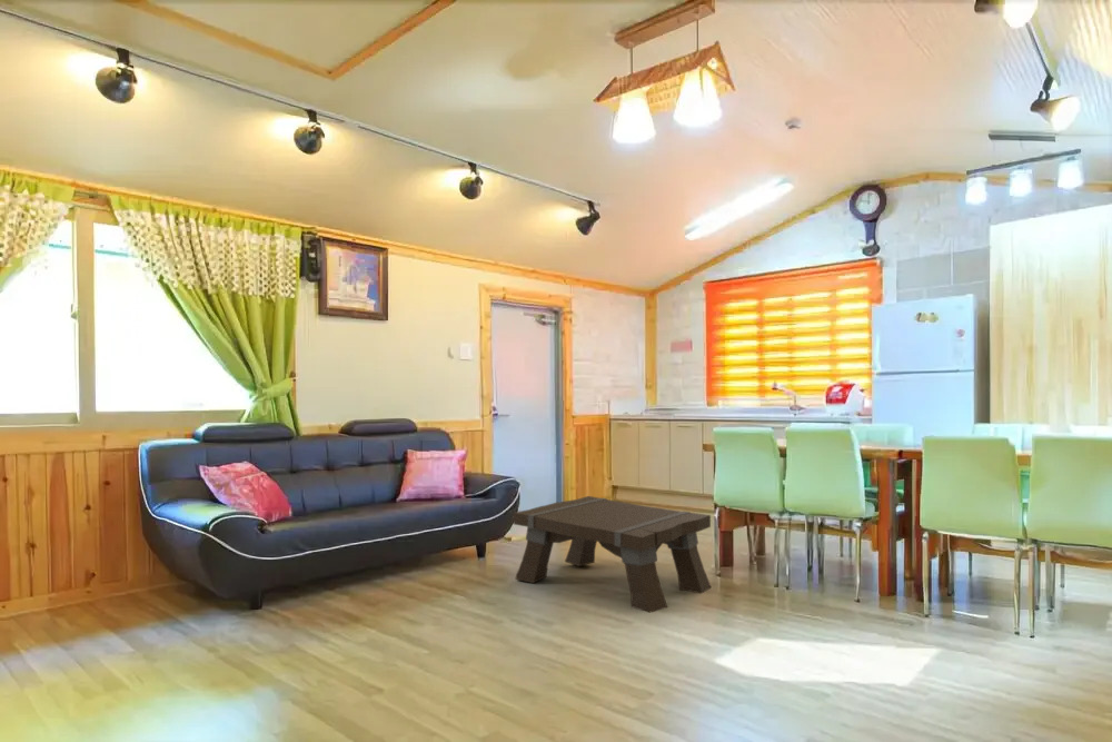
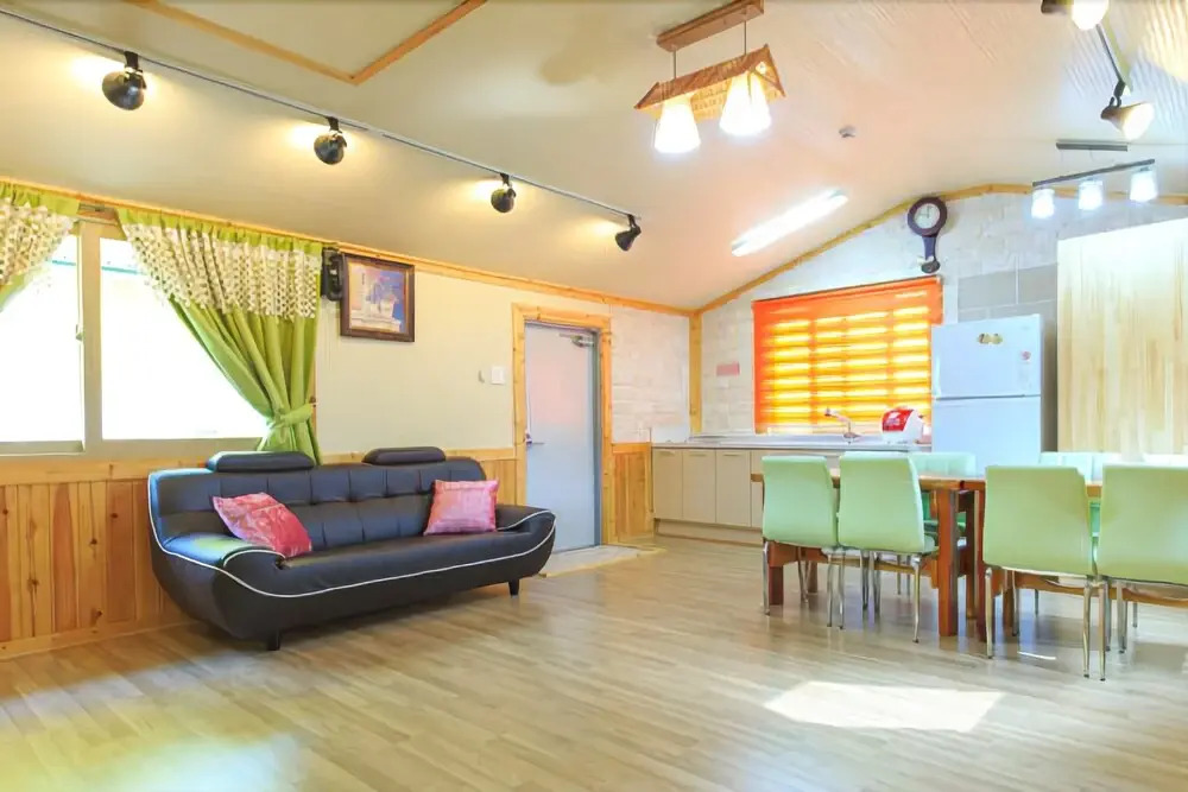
- coffee table [513,495,712,614]
